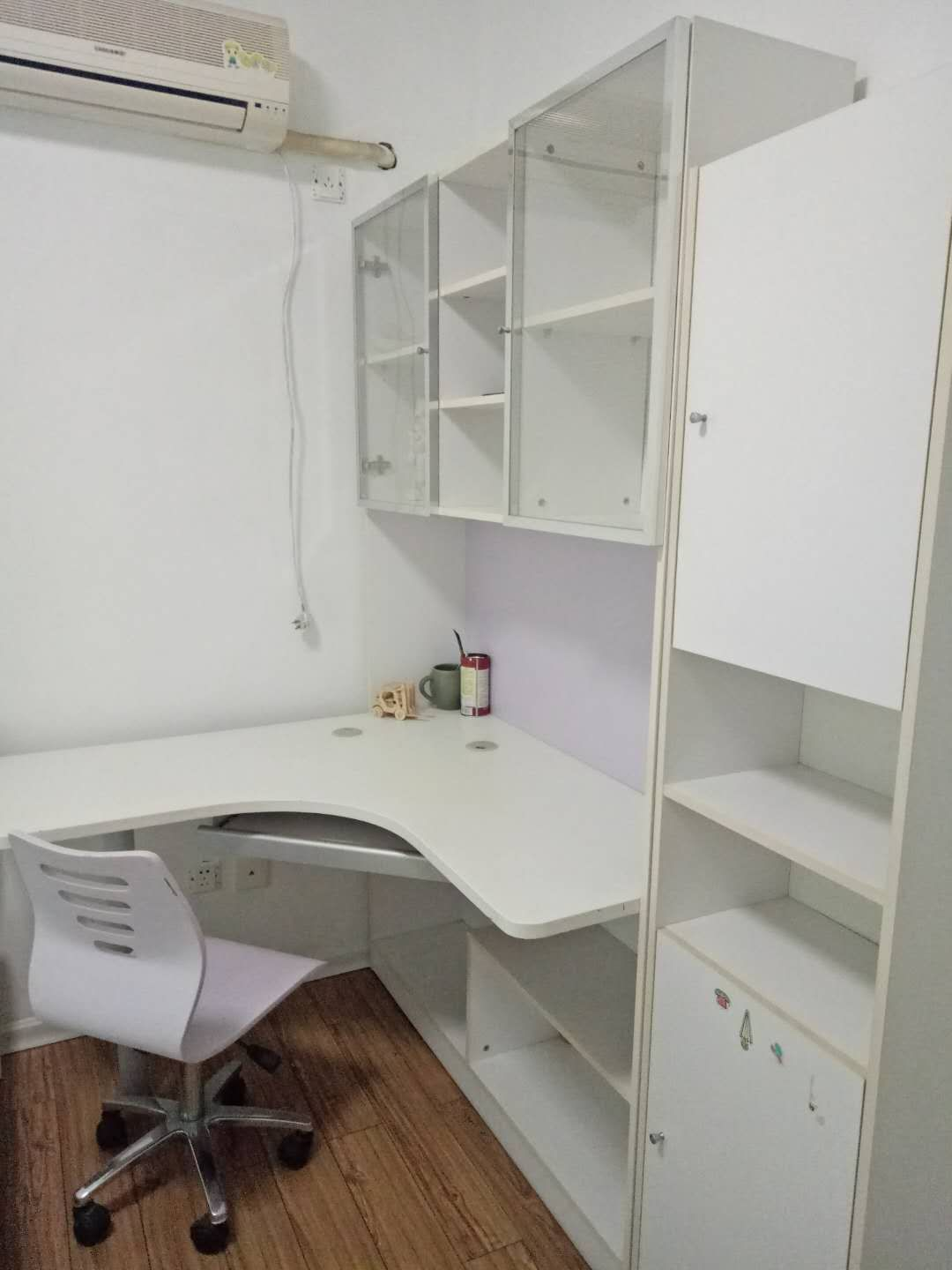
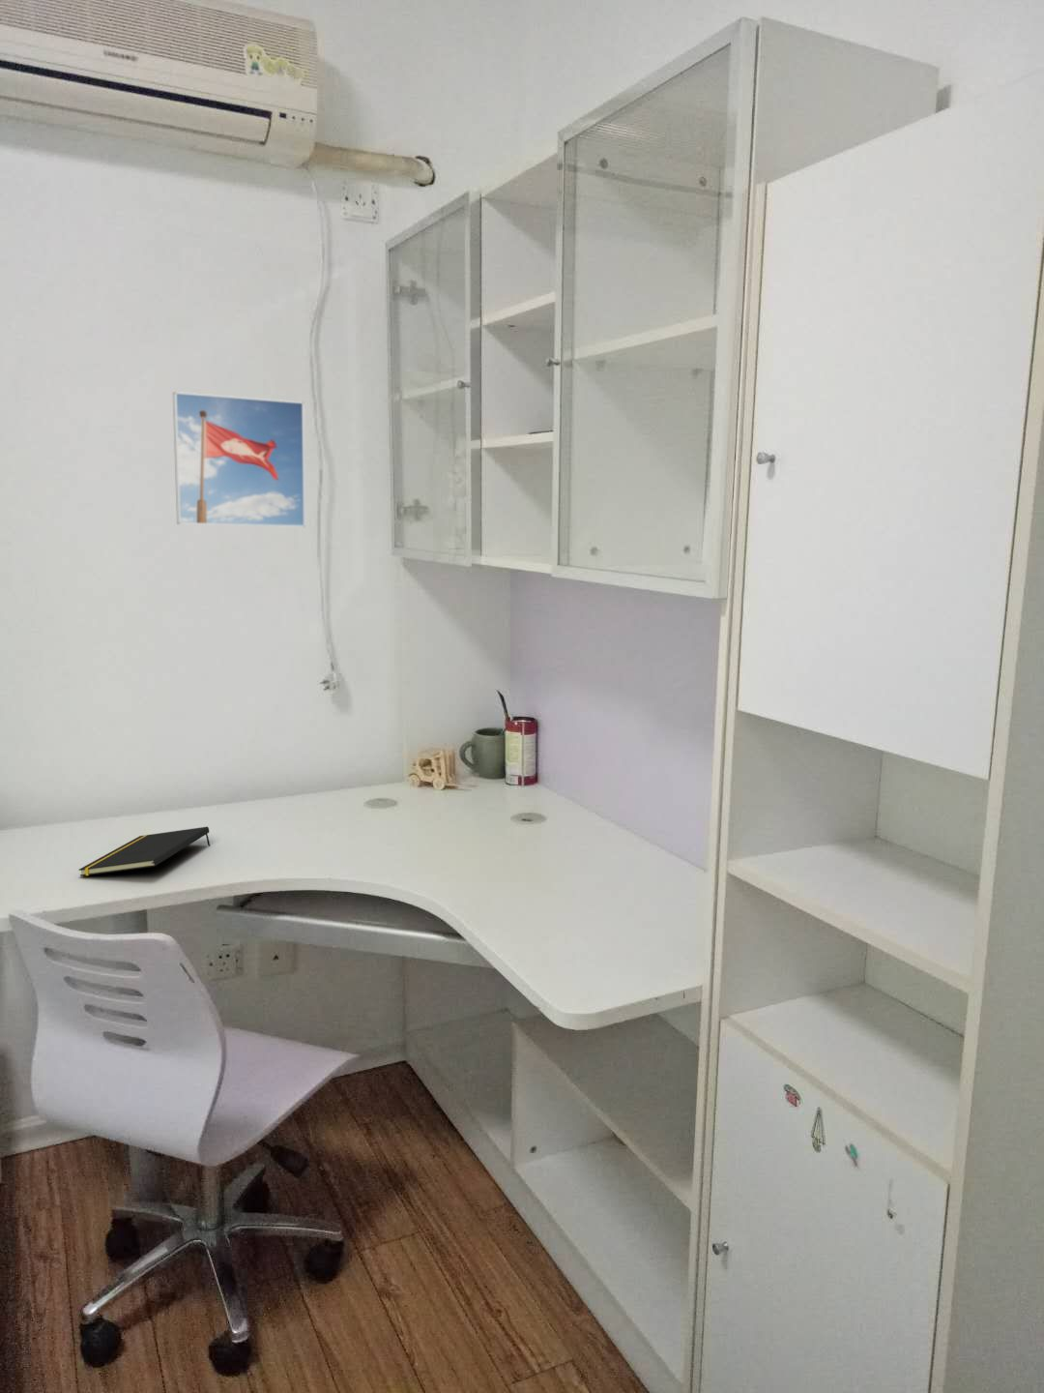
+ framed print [172,390,306,529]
+ notepad [78,826,211,877]
